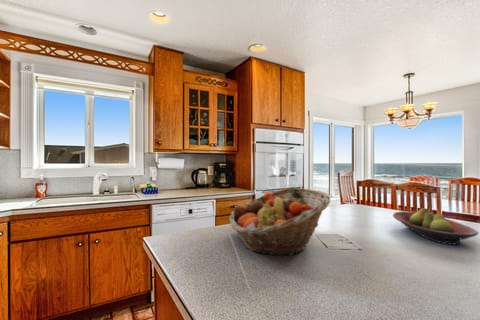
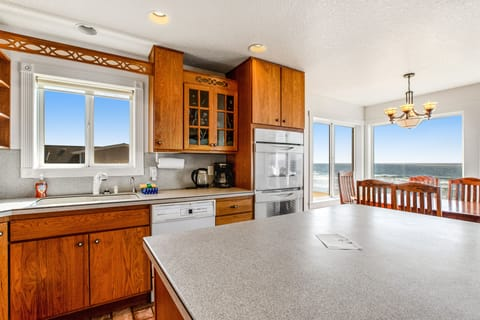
- fruit bowl [392,207,479,246]
- fruit basket [229,186,331,257]
